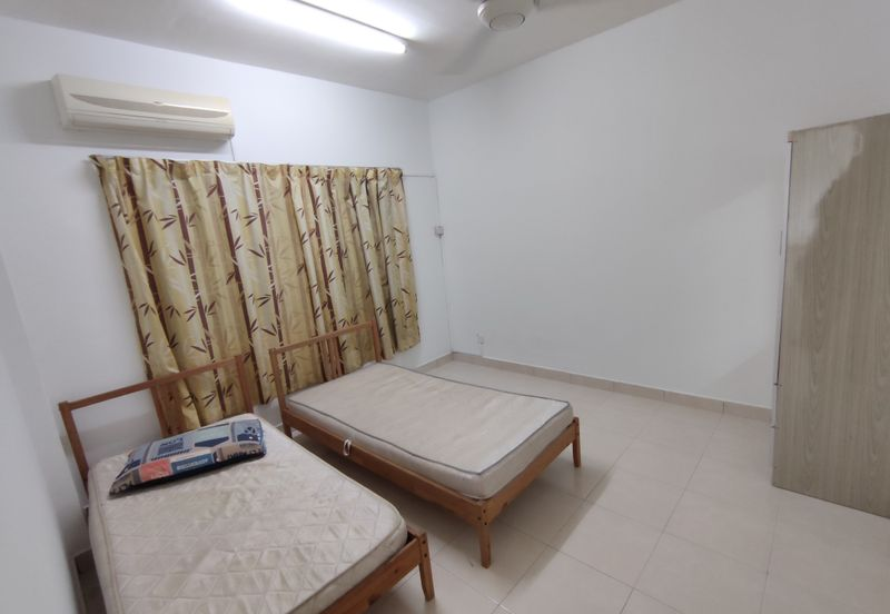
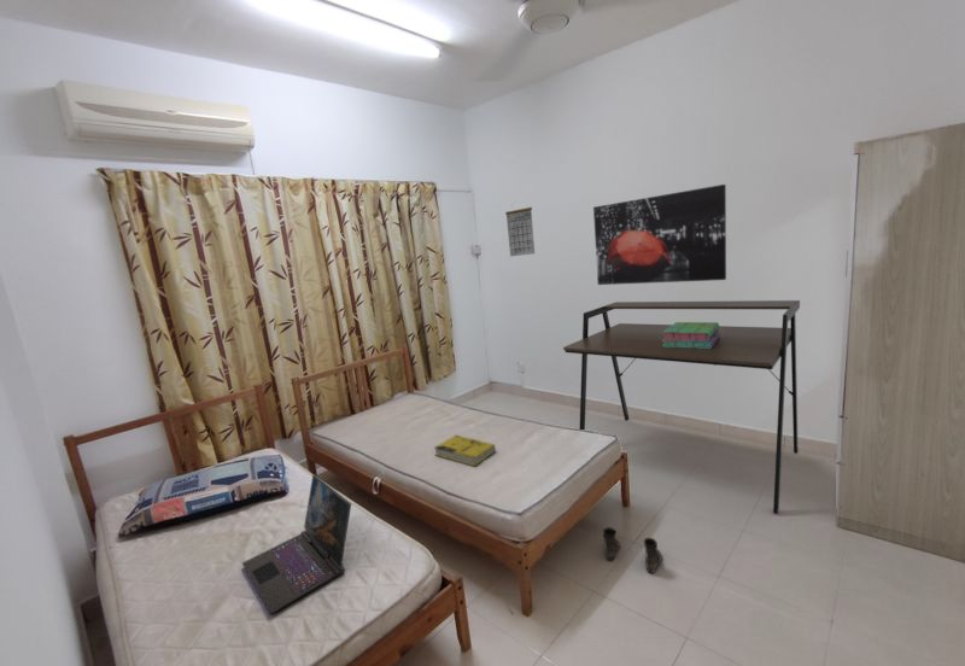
+ wall art [592,183,727,286]
+ calendar [504,203,536,257]
+ stack of books [662,321,720,349]
+ book [433,434,497,467]
+ laptop [241,473,352,615]
+ desk [562,299,801,514]
+ boots [602,526,663,574]
